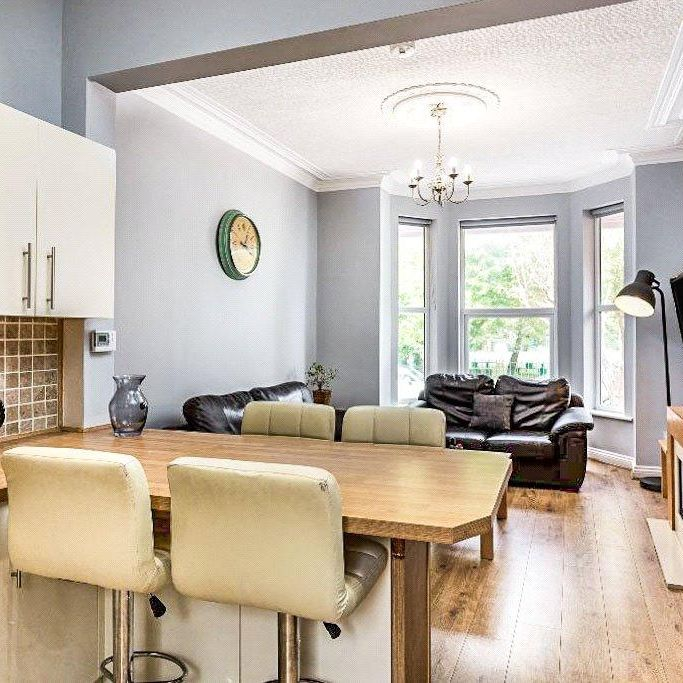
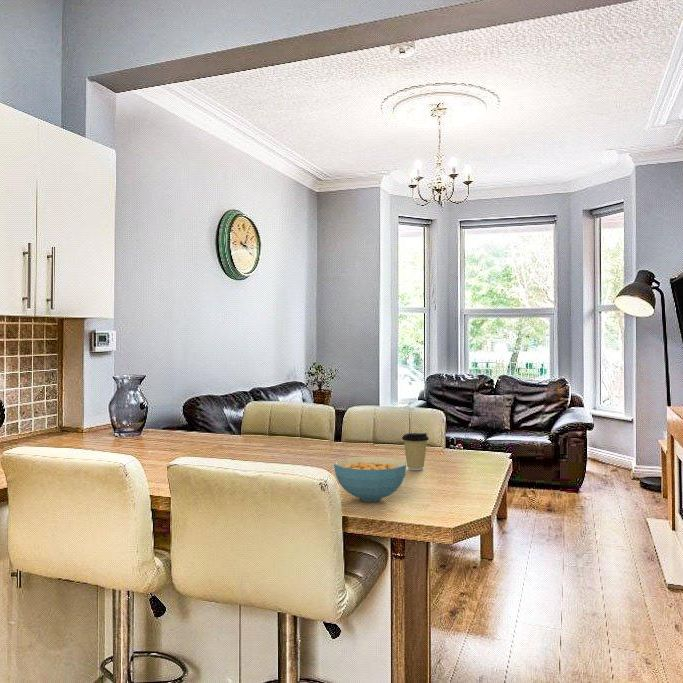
+ coffee cup [401,432,430,471]
+ cereal bowl [333,456,407,502]
